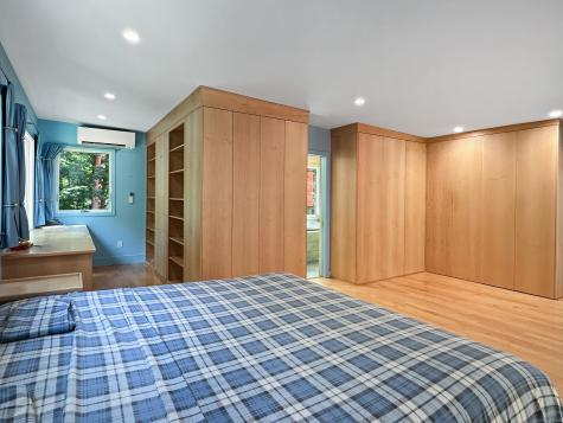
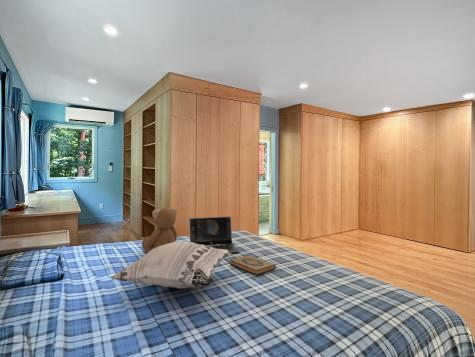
+ laptop computer [188,216,241,254]
+ teddy bear [141,207,178,253]
+ hardback book [229,255,277,277]
+ decorative pillow [109,240,232,289]
